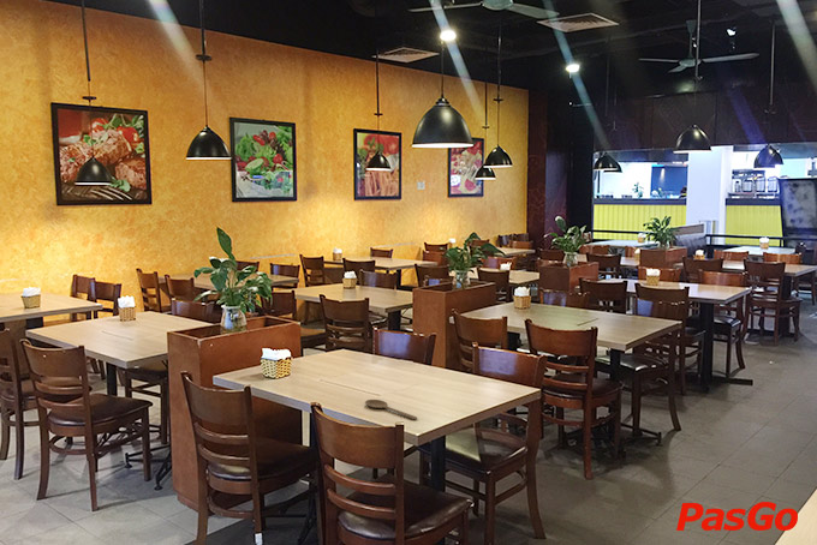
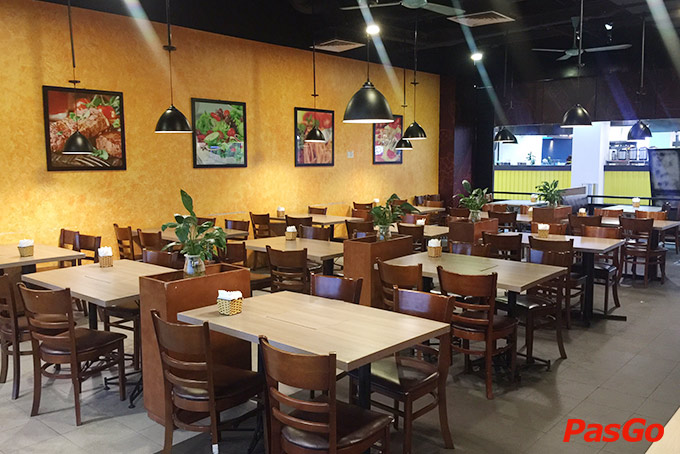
- wooden spoon [364,399,418,420]
